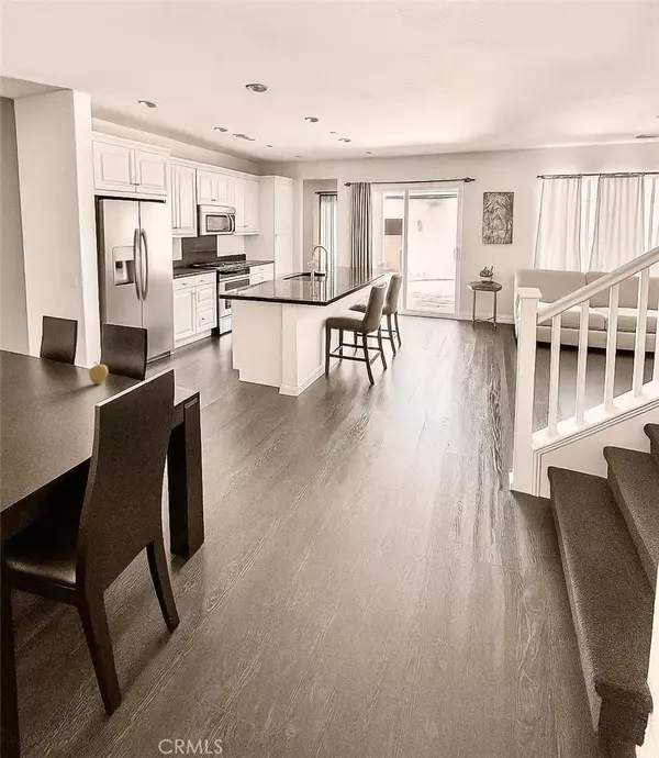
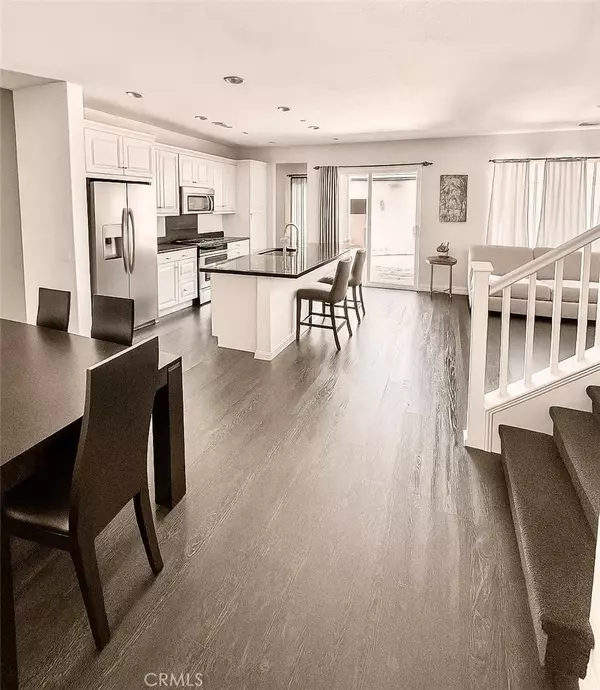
- fruit [88,360,110,386]
